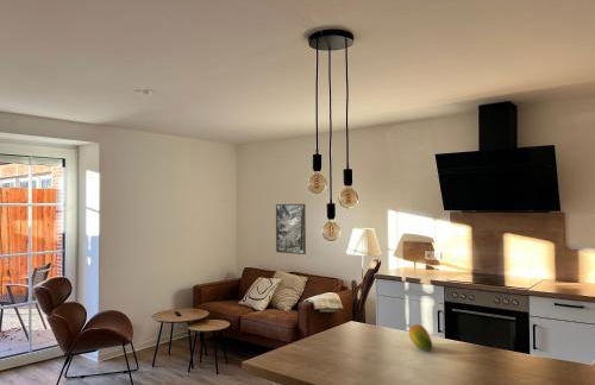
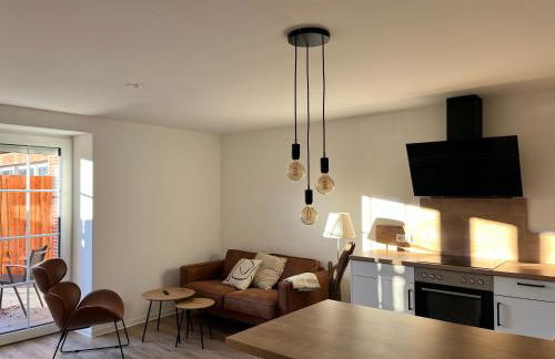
- fruit [408,323,434,352]
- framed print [275,203,307,255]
